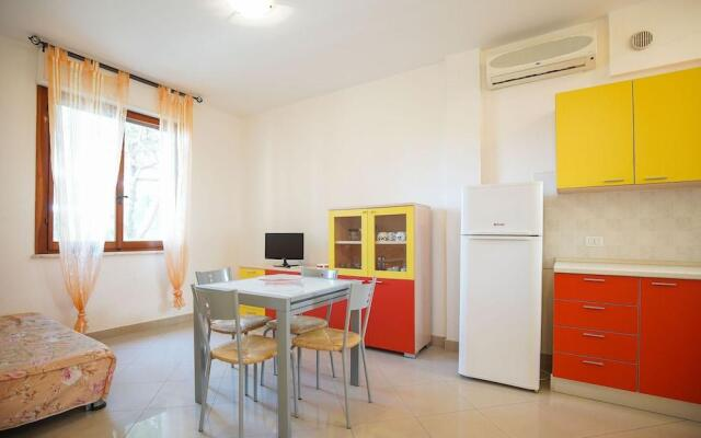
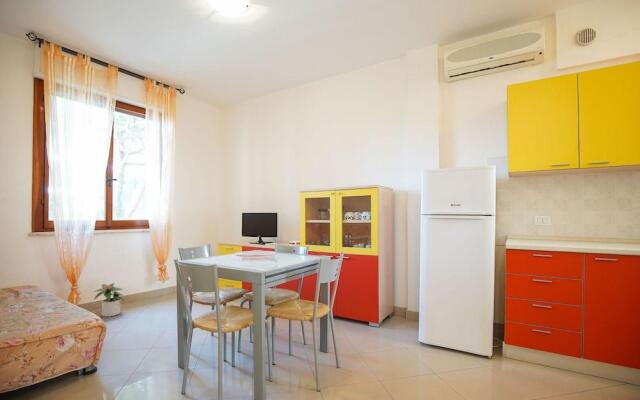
+ potted plant [93,282,126,318]
